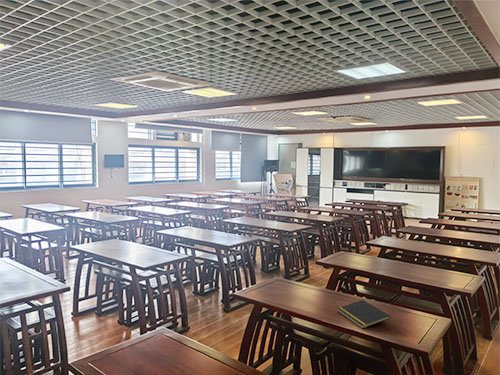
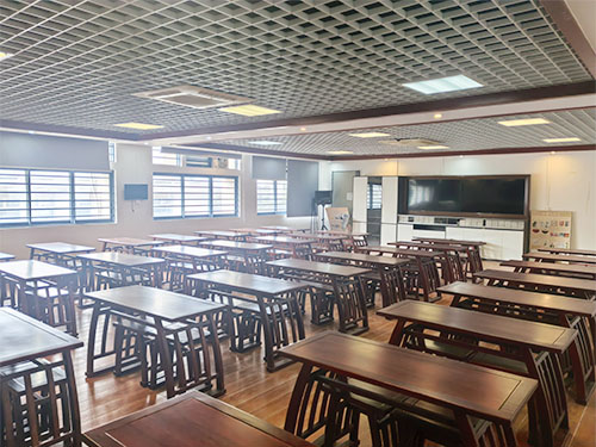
- notepad [336,299,392,329]
